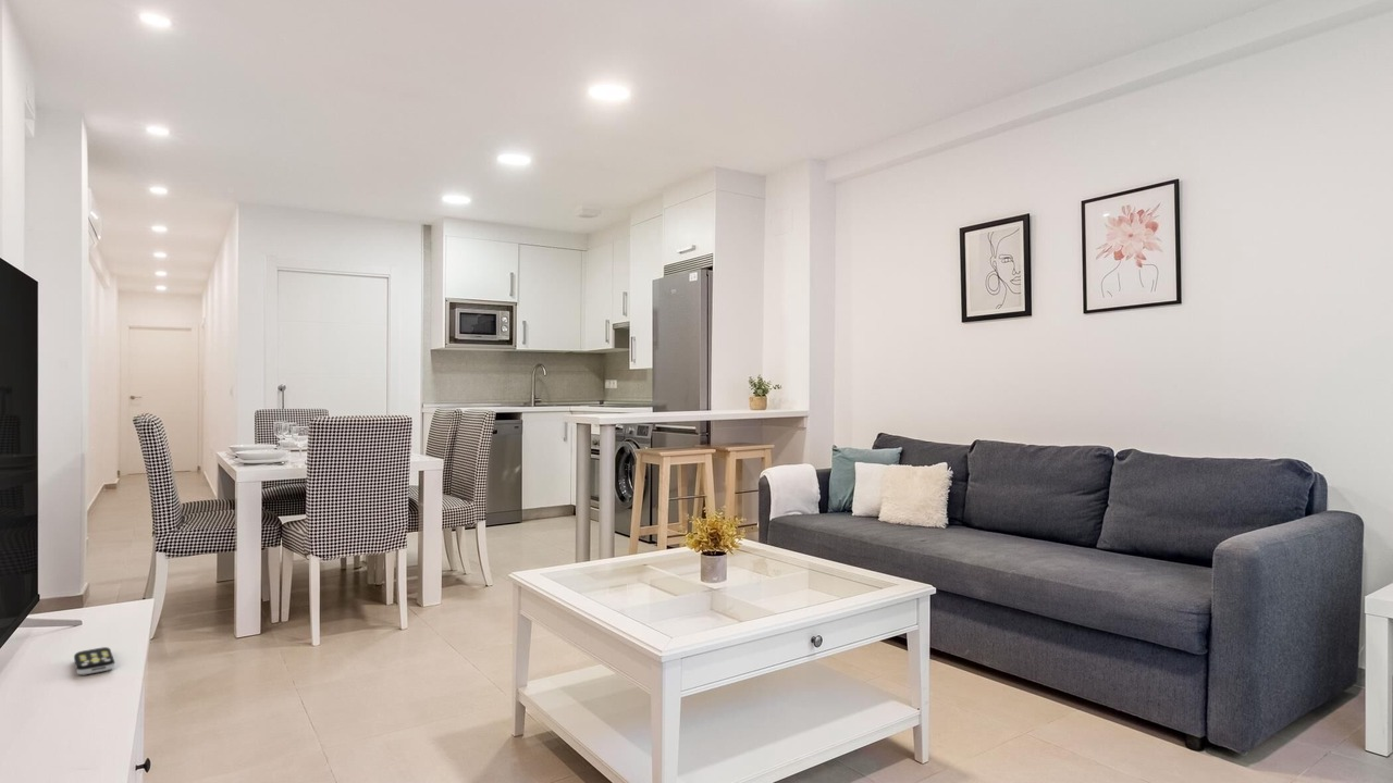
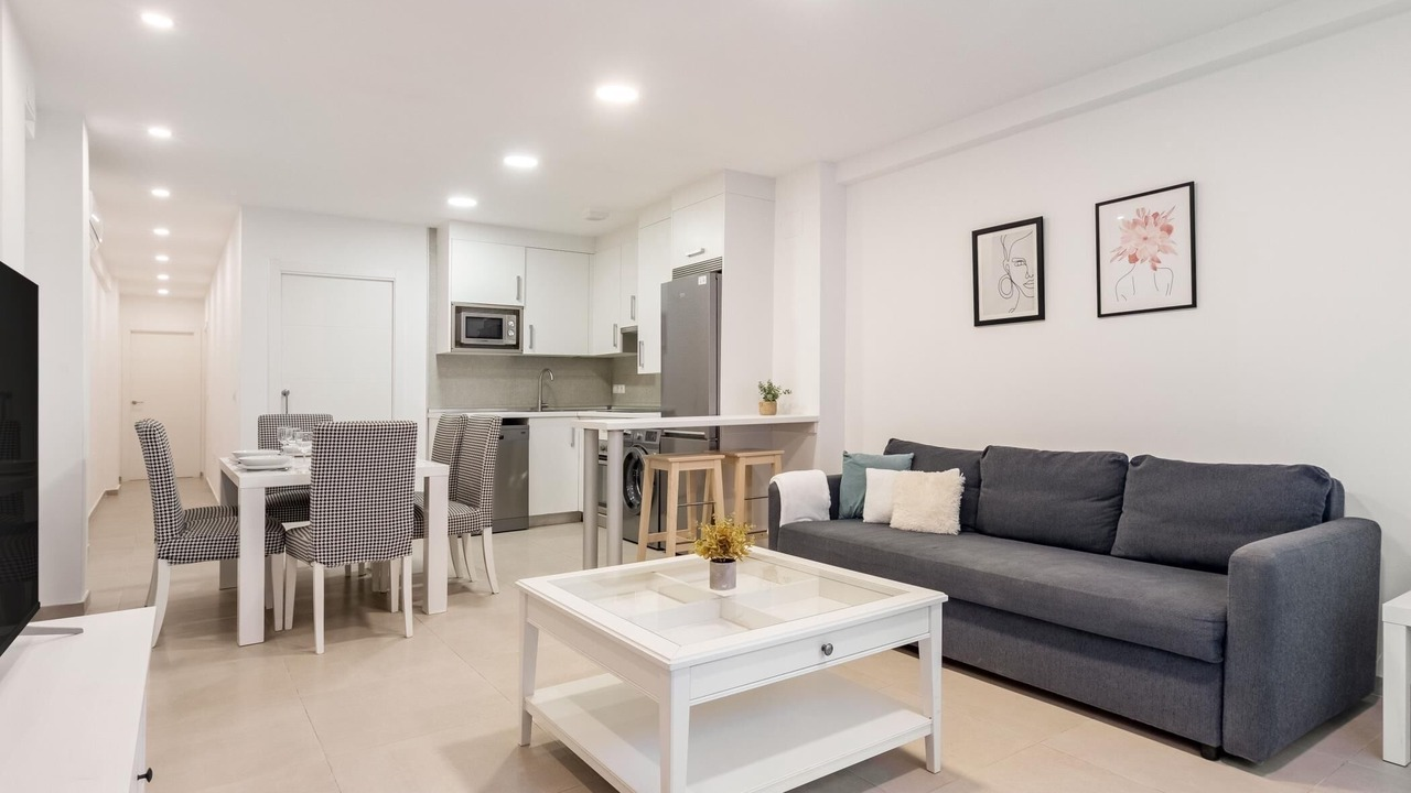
- remote control [73,646,115,676]
